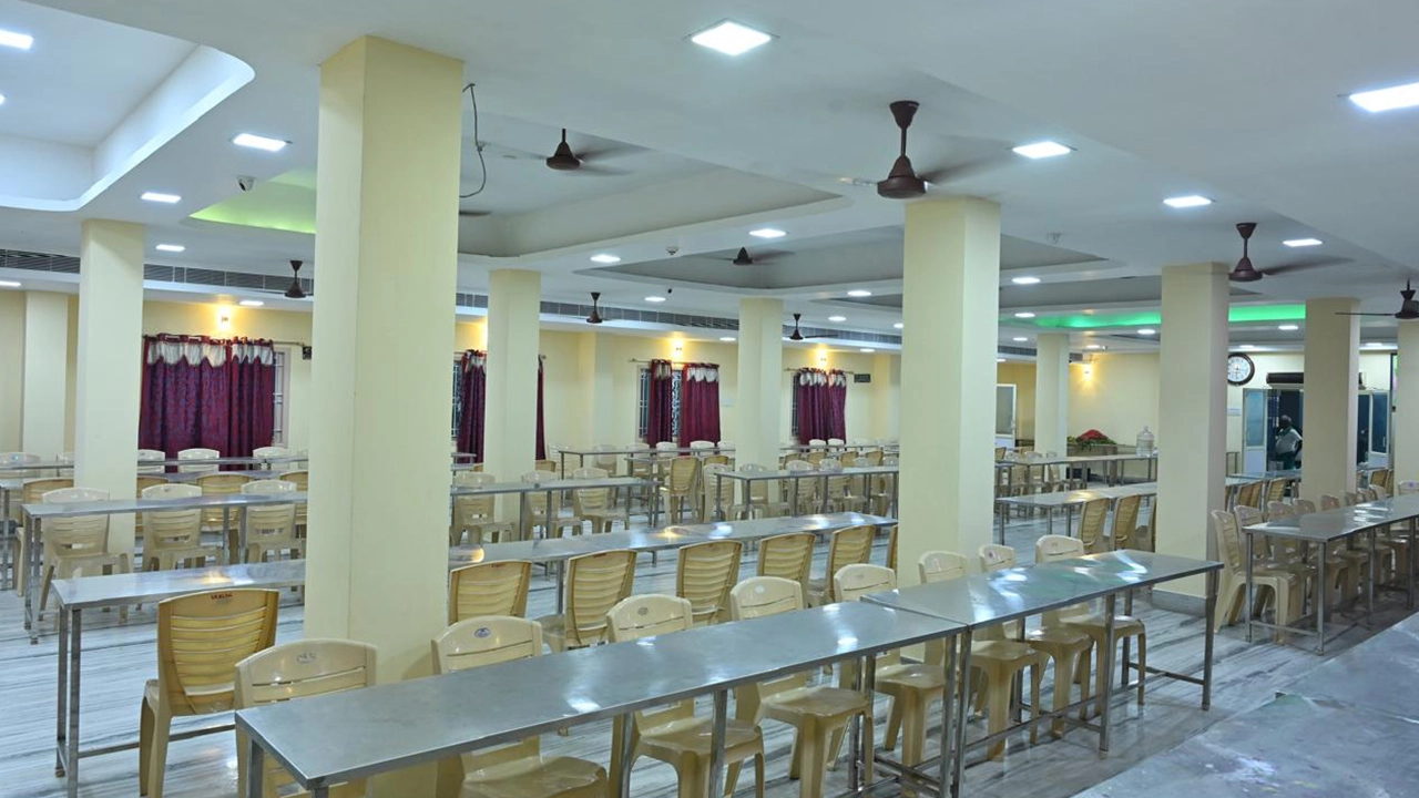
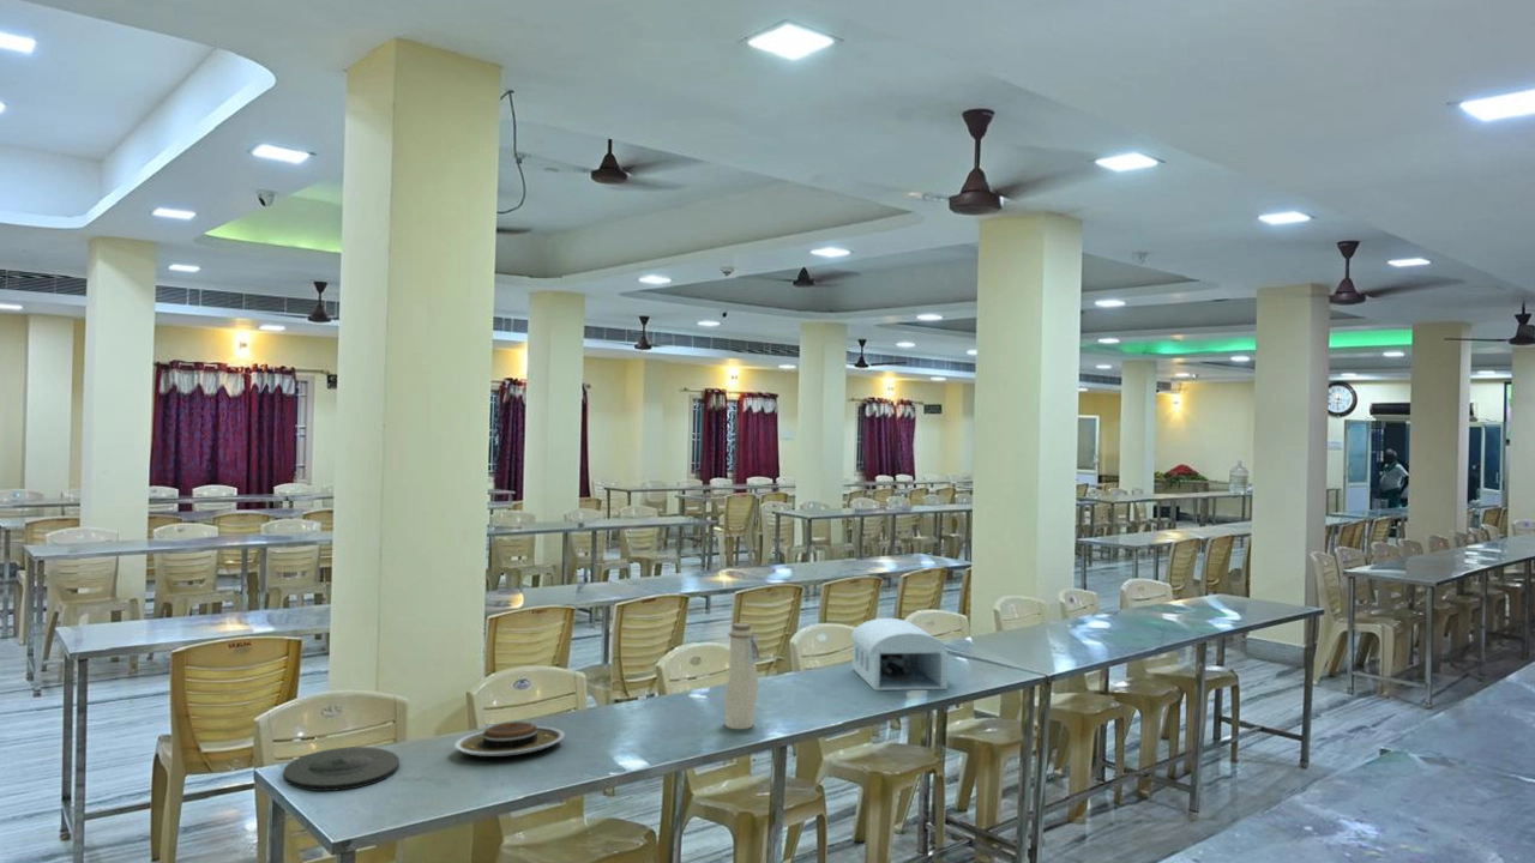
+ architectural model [850,617,949,692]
+ water bottle [723,622,760,730]
+ plate [453,720,566,758]
+ plate [282,746,401,792]
